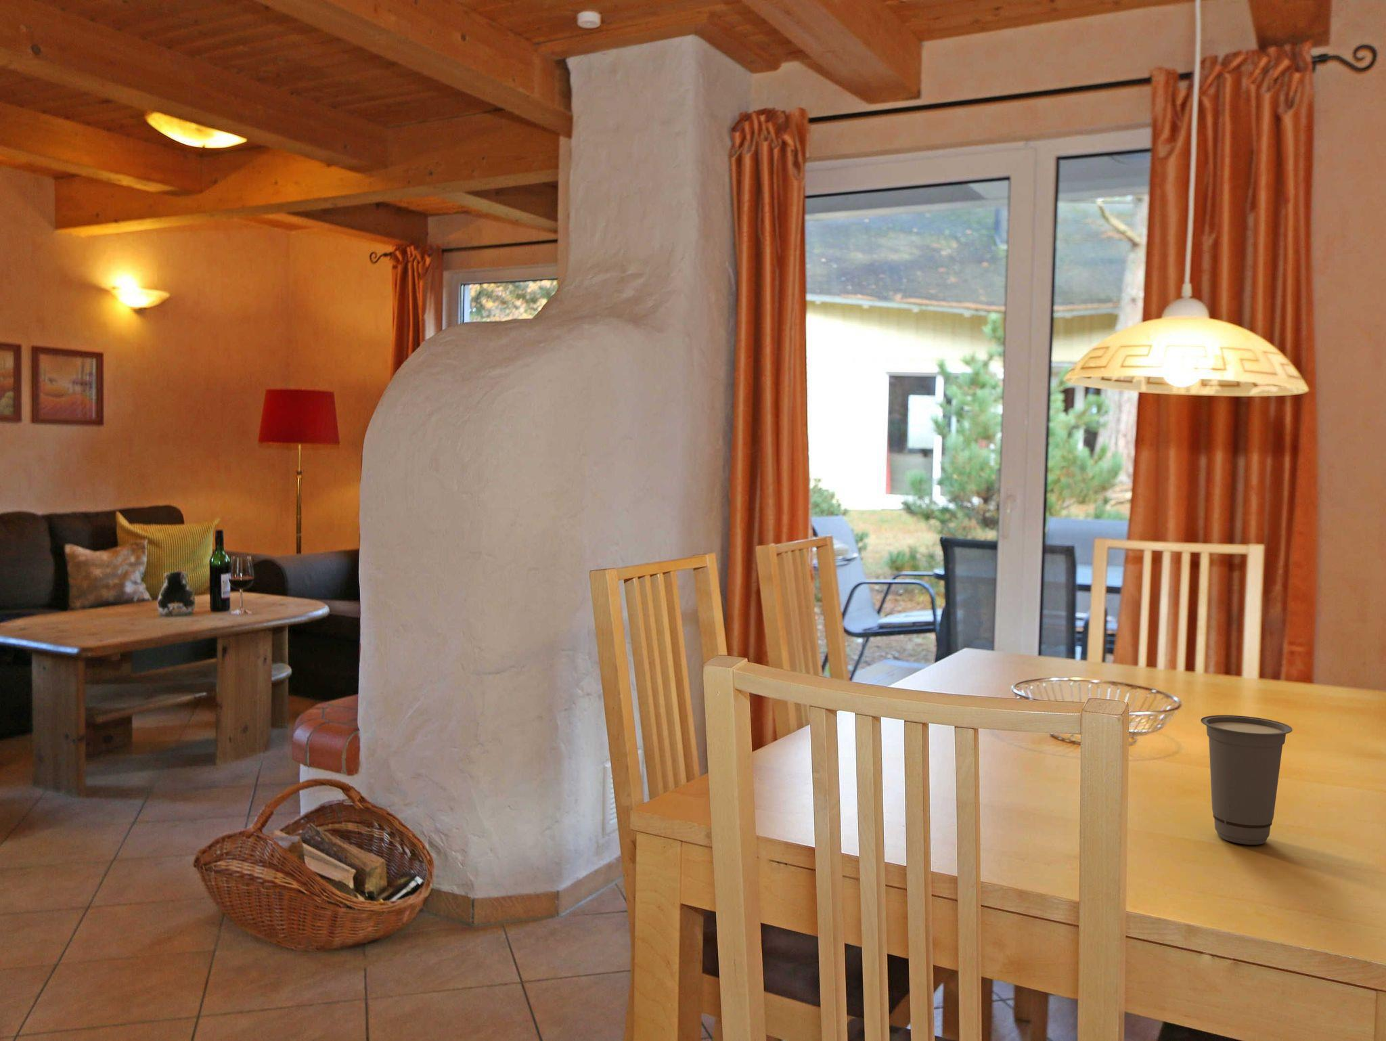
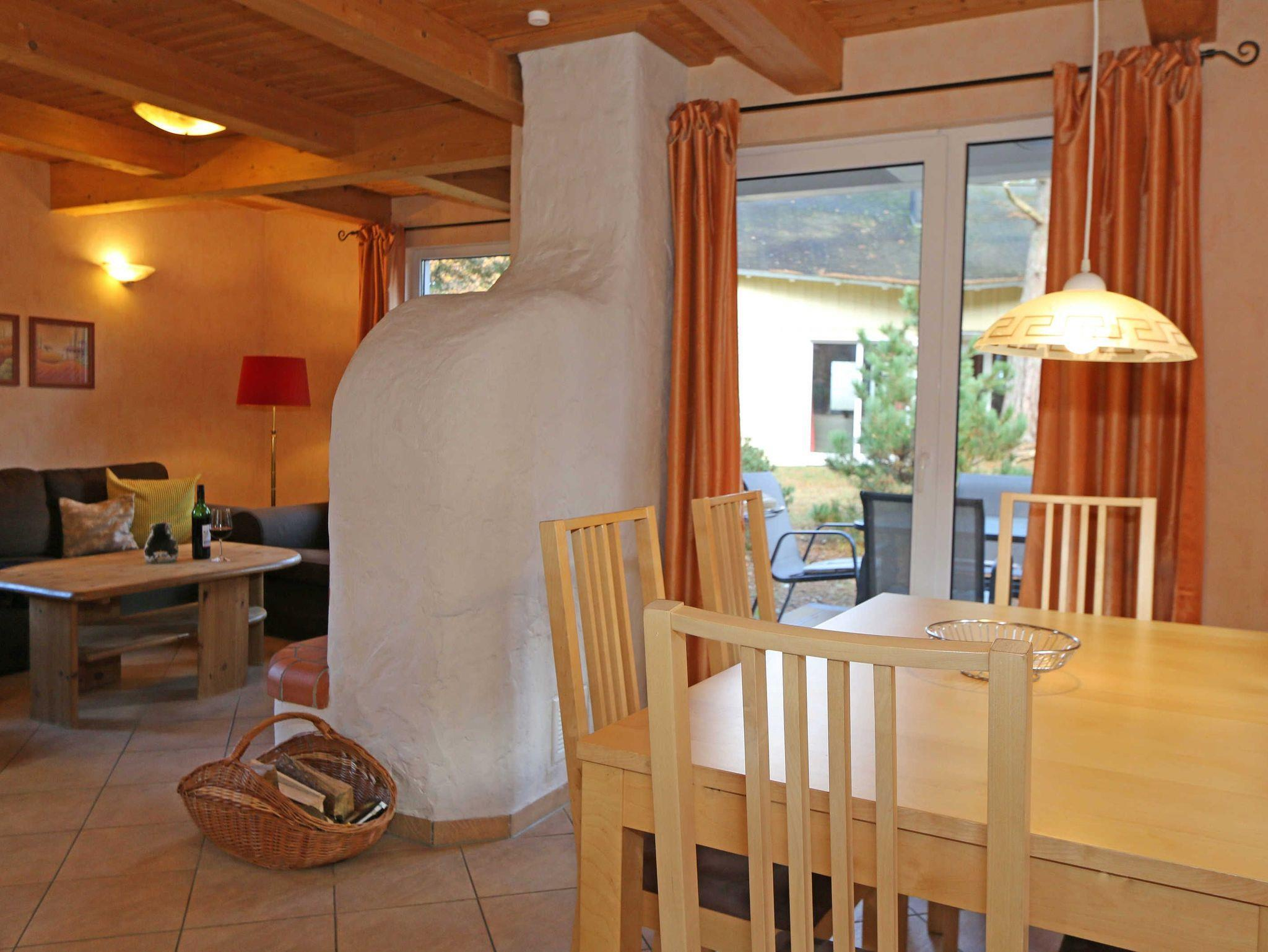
- cup [1200,715,1293,845]
